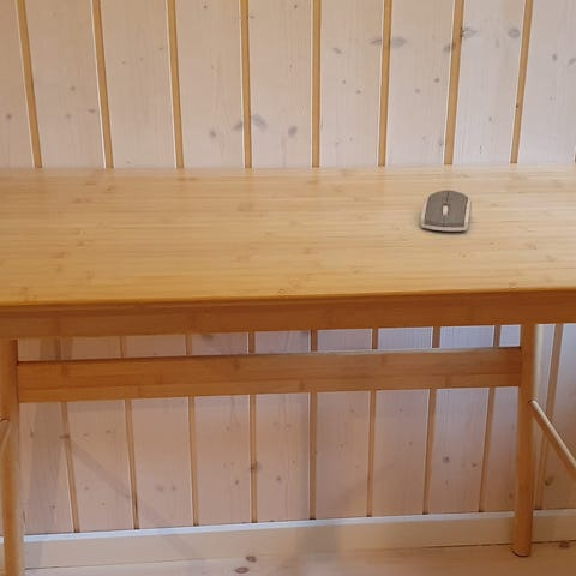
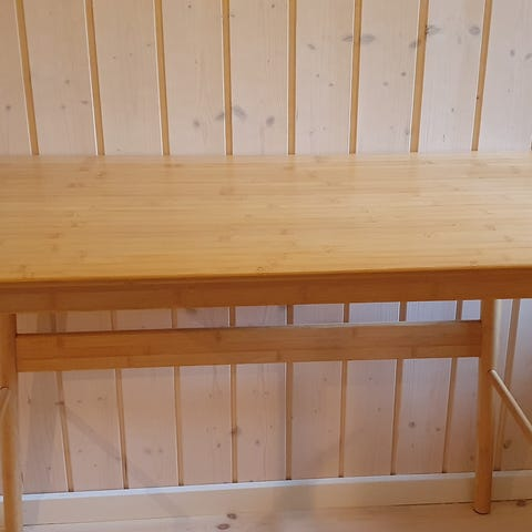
- computer mouse [420,190,473,232]
